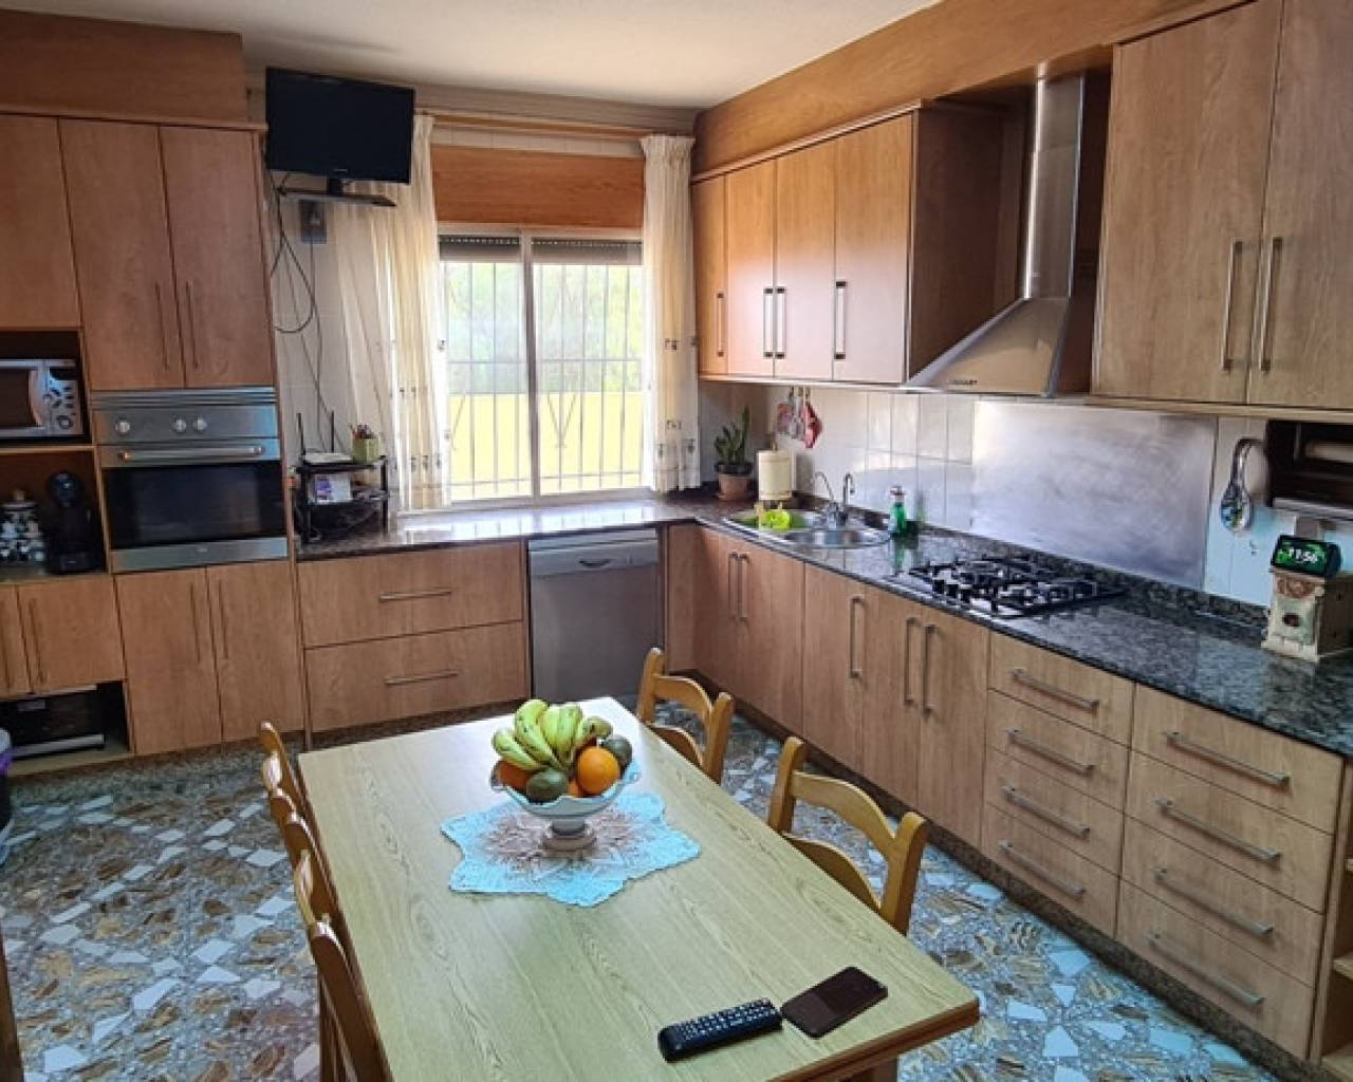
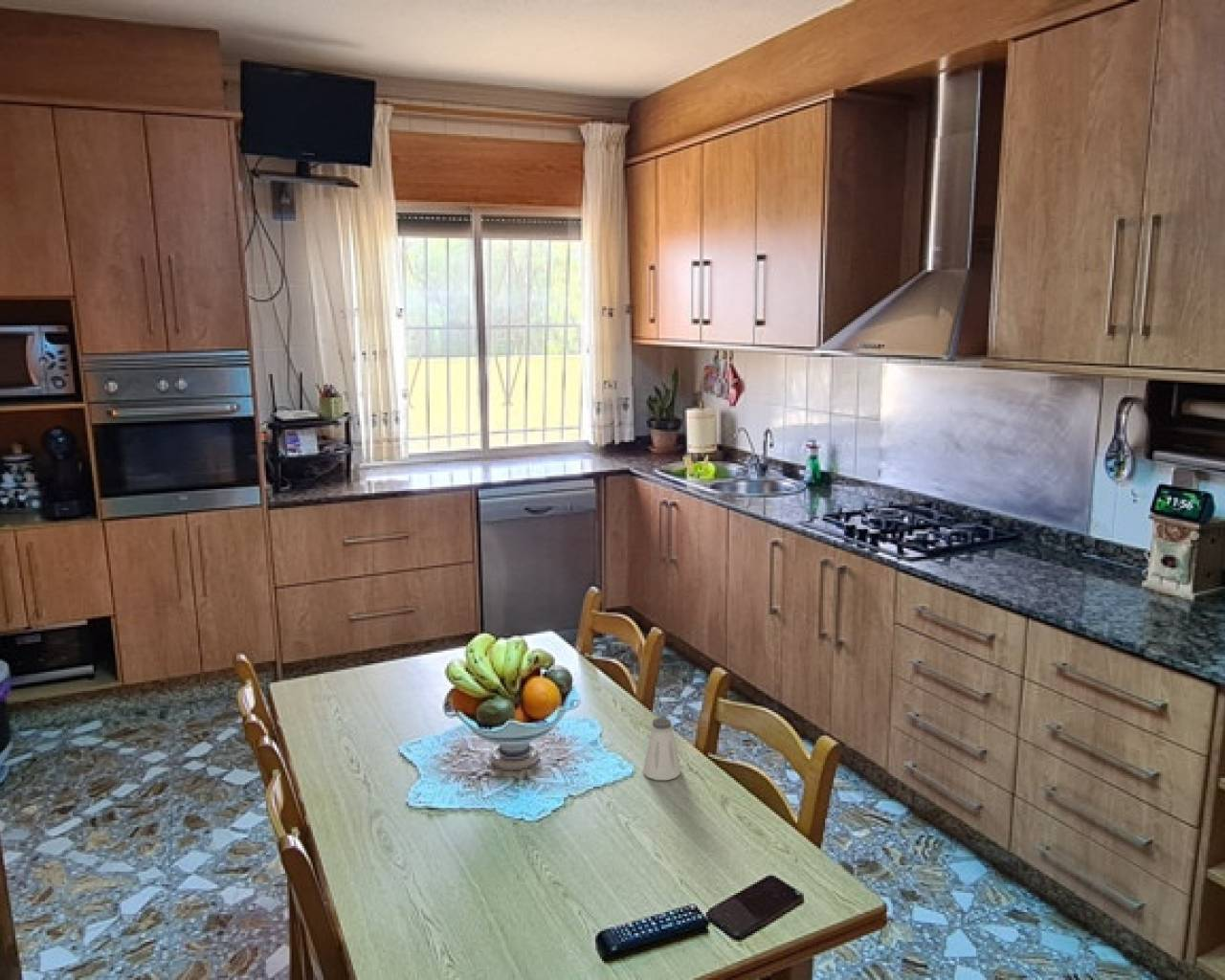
+ saltshaker [642,717,681,781]
